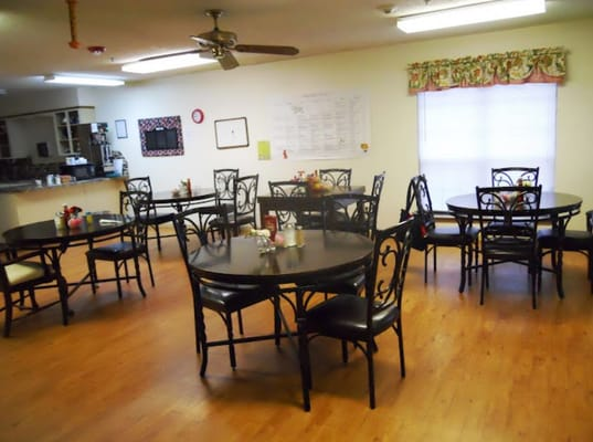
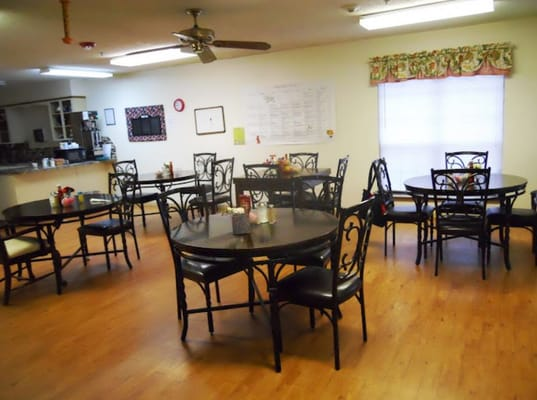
+ napkin holder [230,206,251,235]
